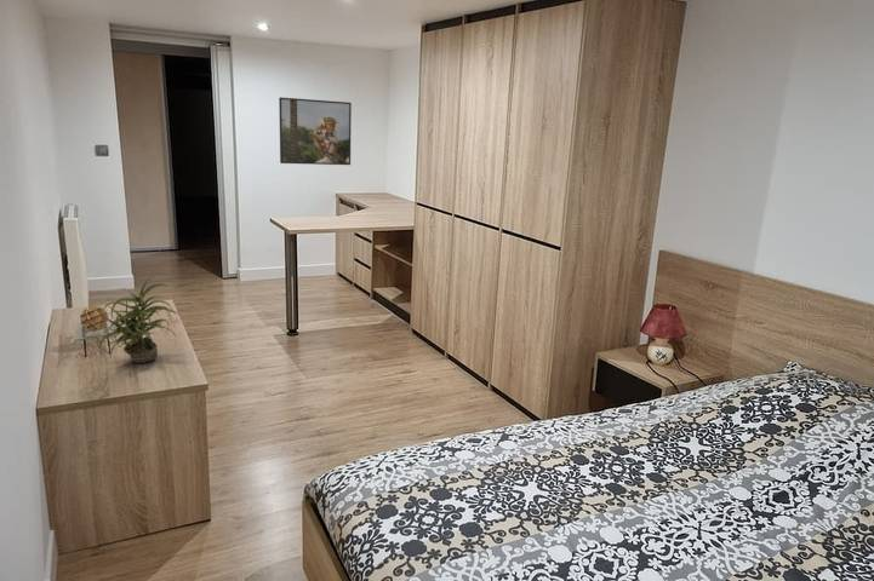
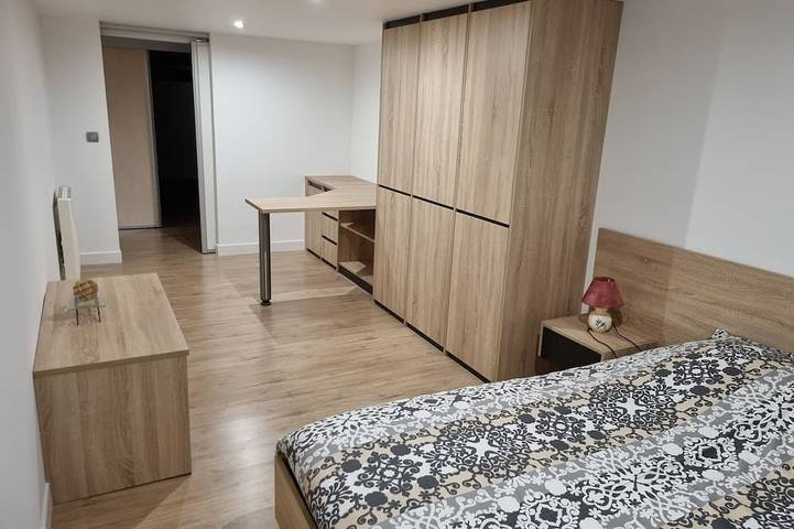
- potted plant [98,275,184,364]
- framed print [278,97,353,166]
